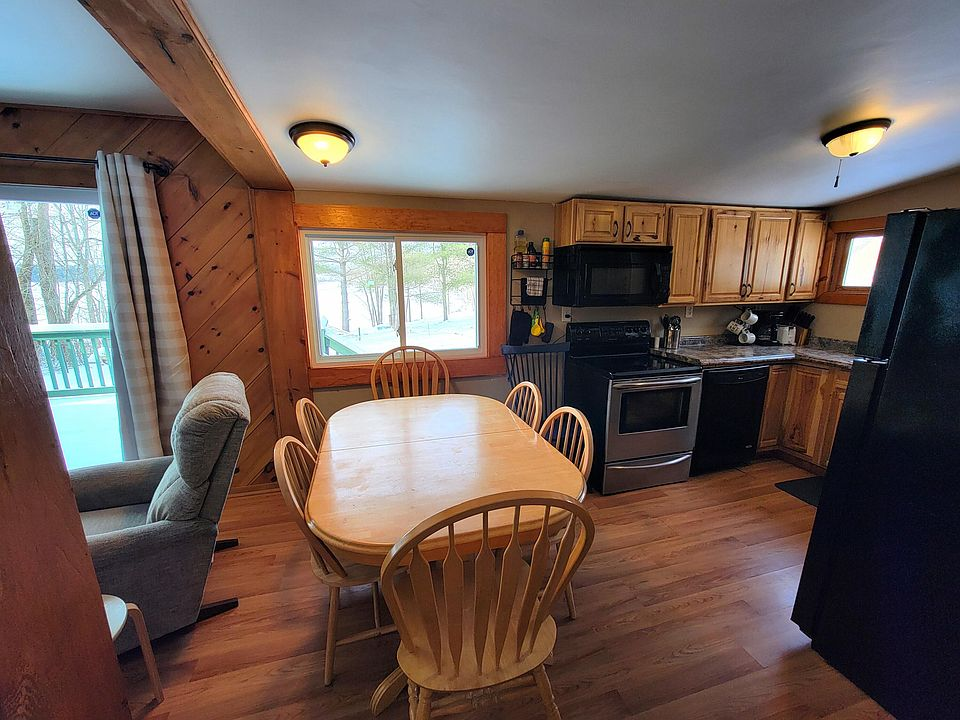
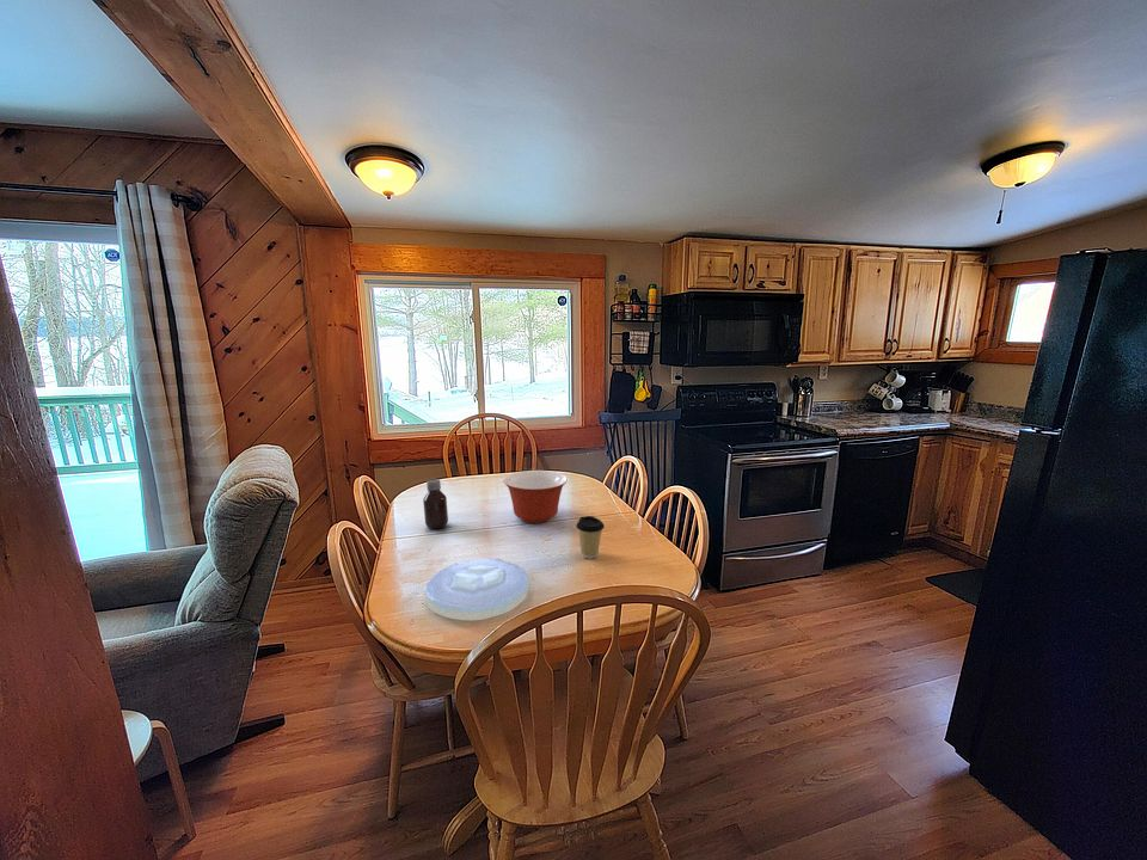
+ bottle [422,478,449,530]
+ coffee cup [575,515,605,559]
+ plate [424,557,530,621]
+ mixing bowl [502,469,569,524]
